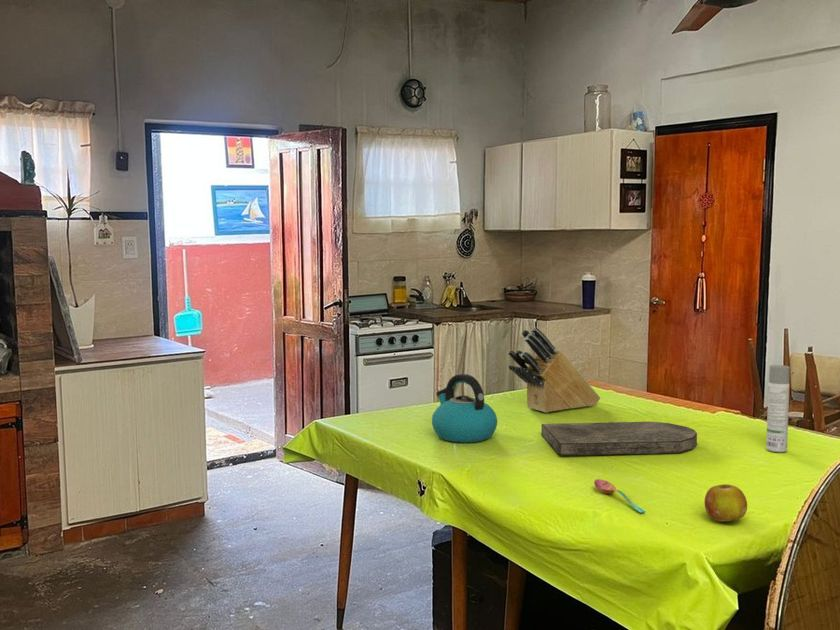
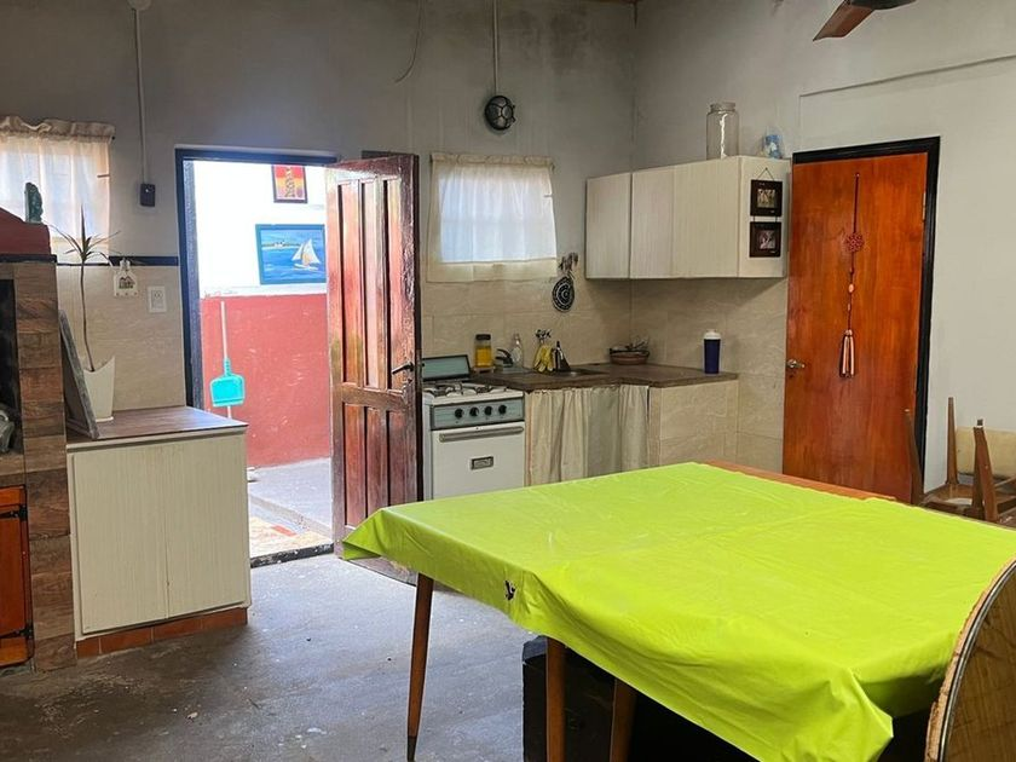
- soupspoon [593,478,647,514]
- cutting board [540,421,698,456]
- kettle [431,373,498,443]
- fruit [703,483,748,522]
- knife block [507,326,601,414]
- spray bottle [765,364,791,453]
